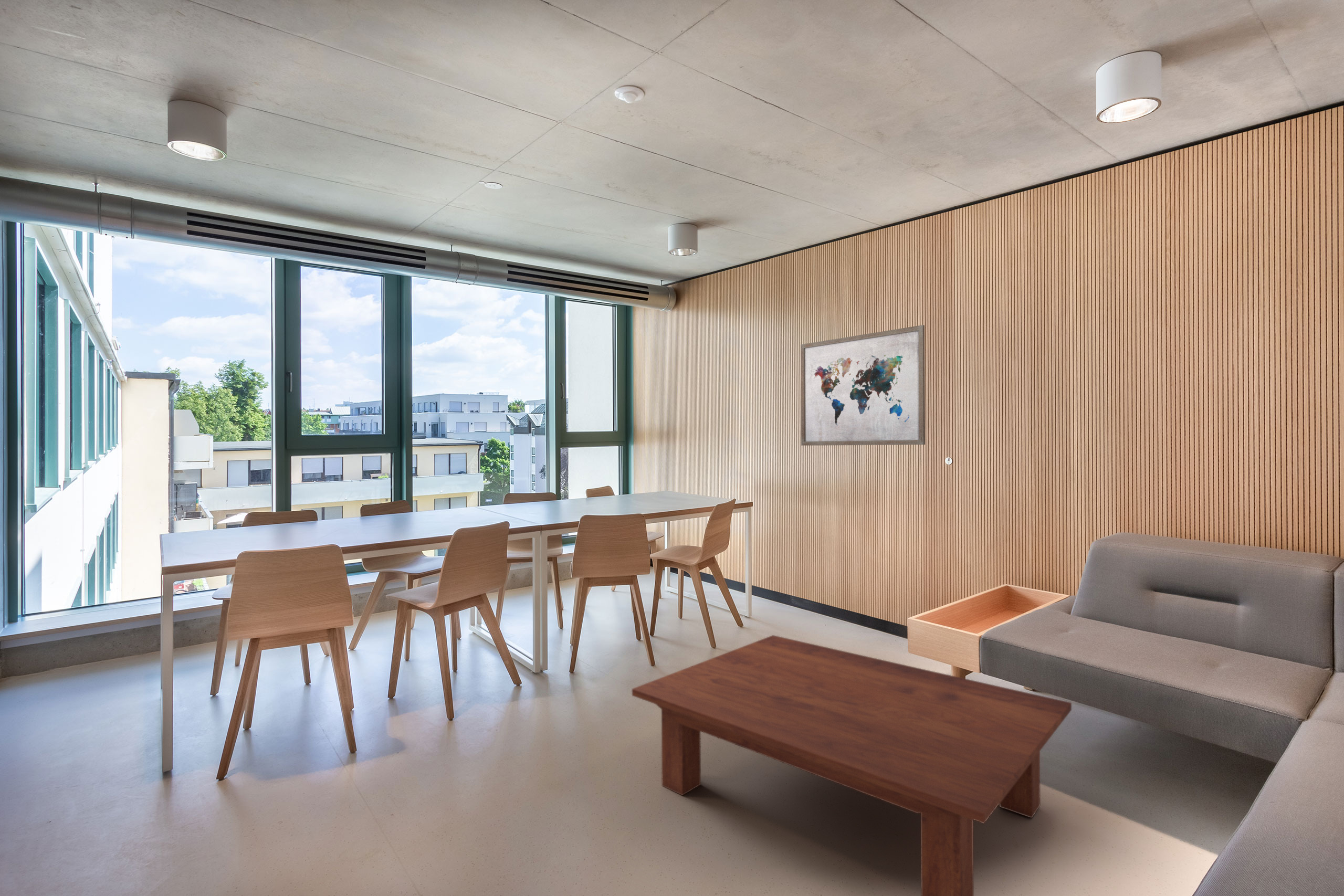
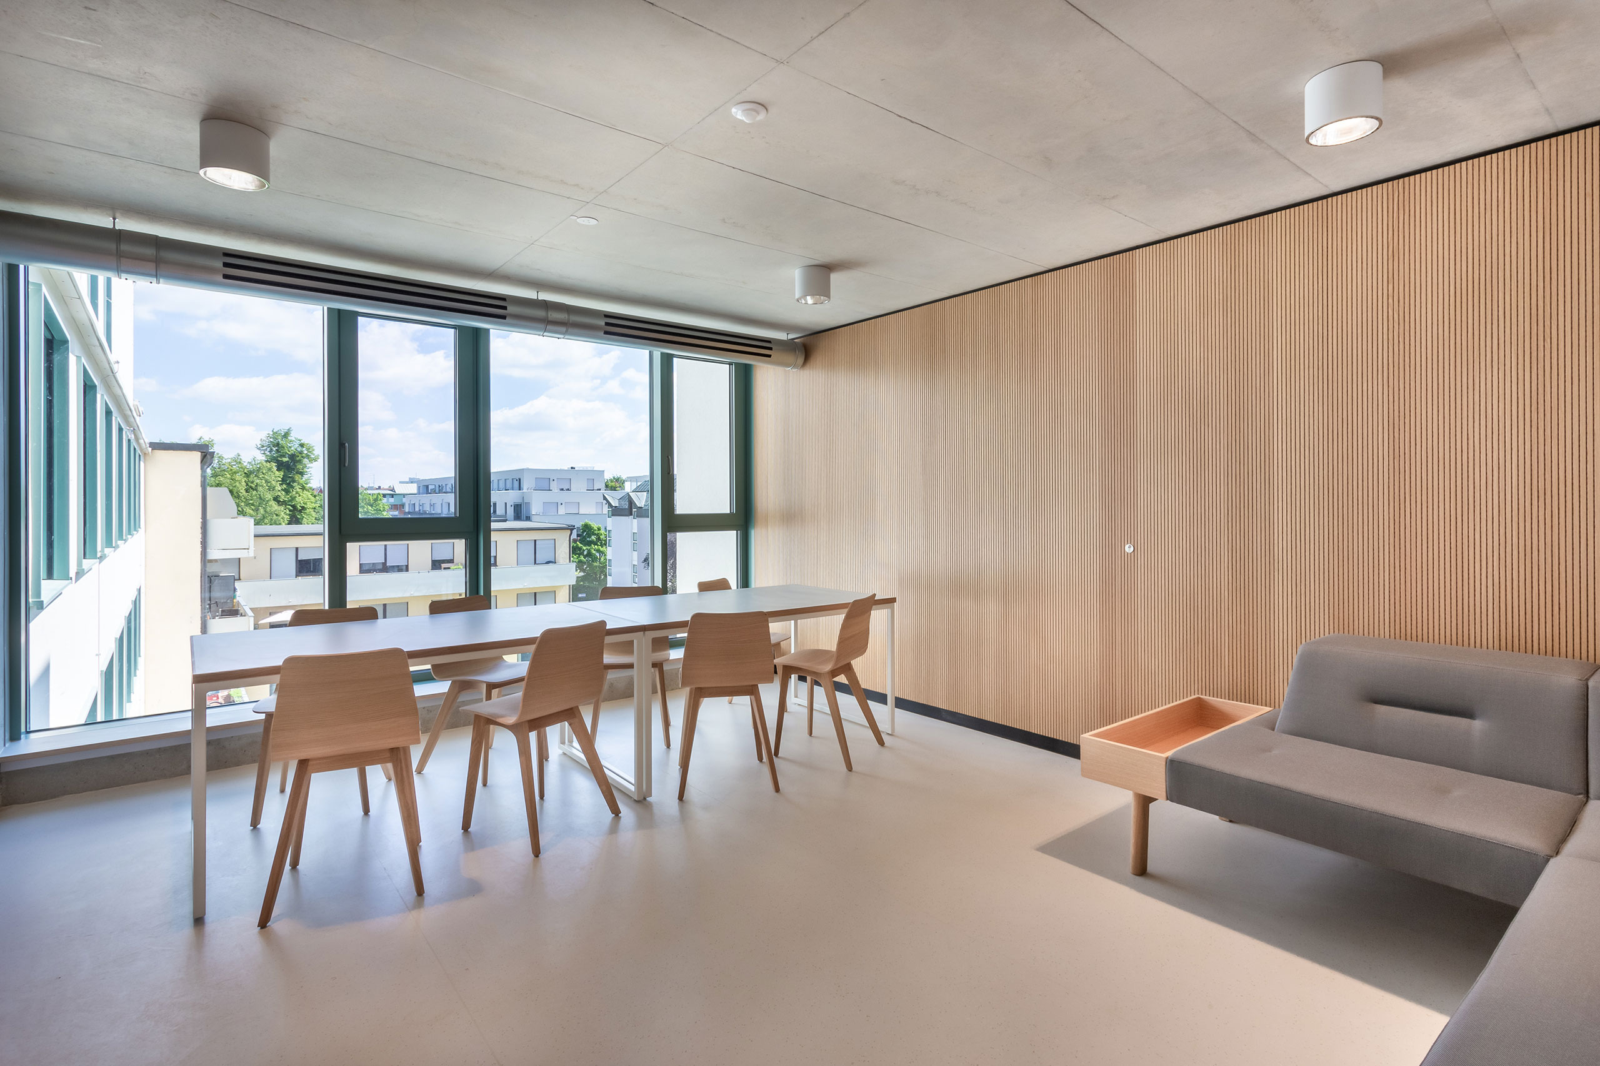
- wall art [800,324,926,446]
- coffee table [632,635,1072,896]
